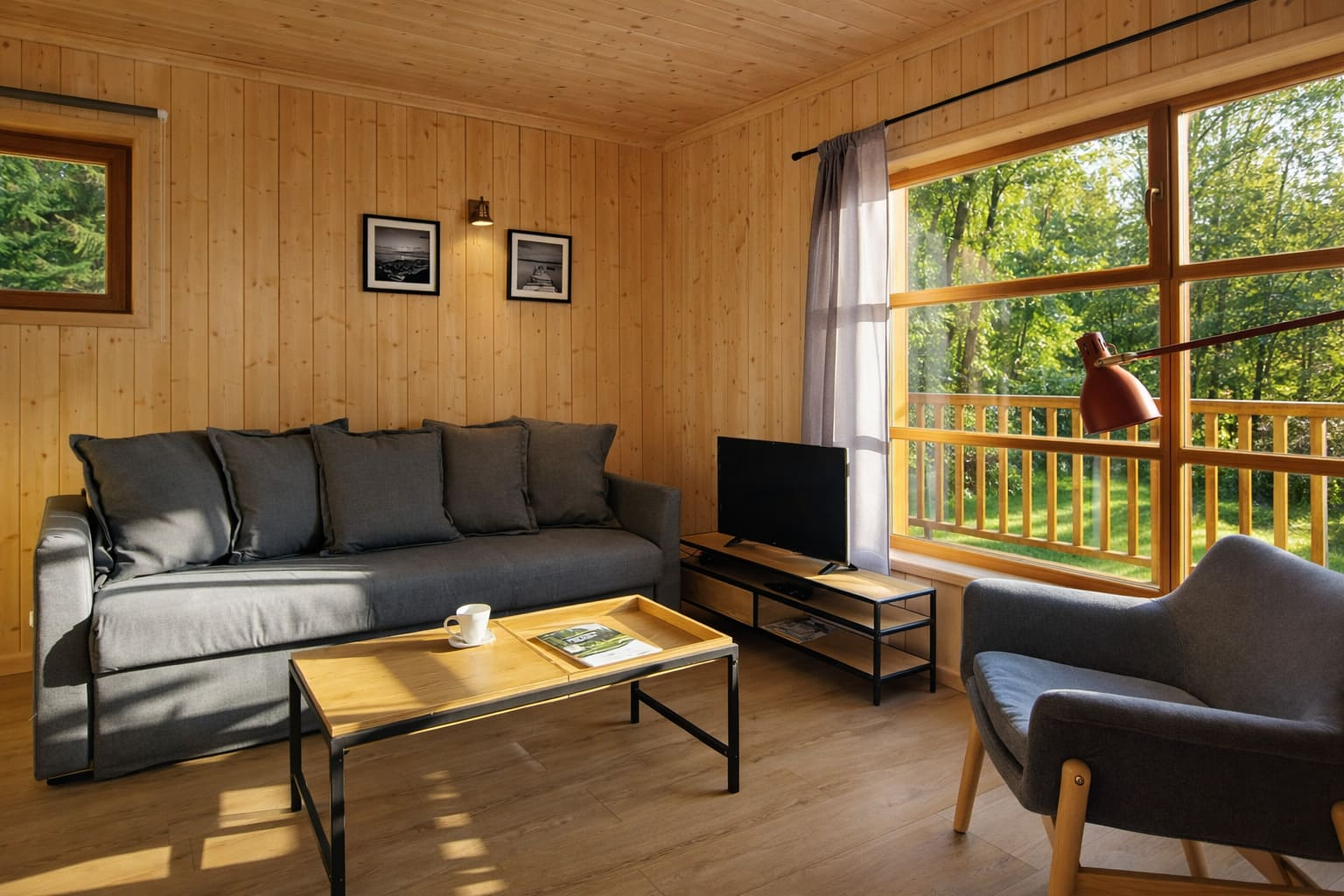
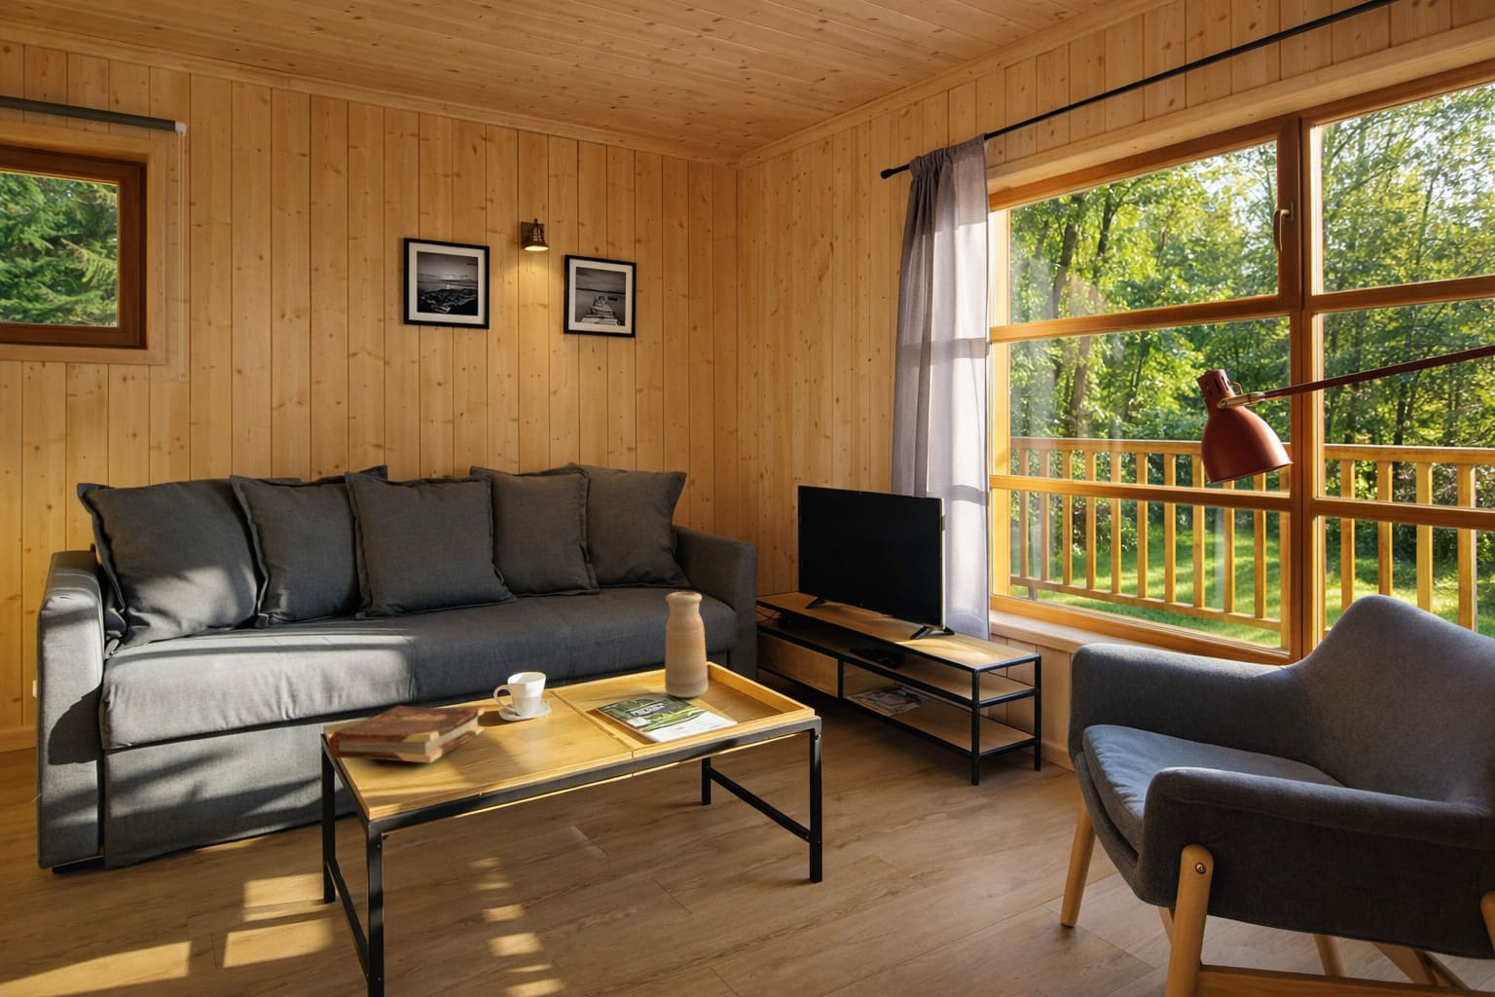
+ book [328,704,485,764]
+ vase [664,591,710,698]
